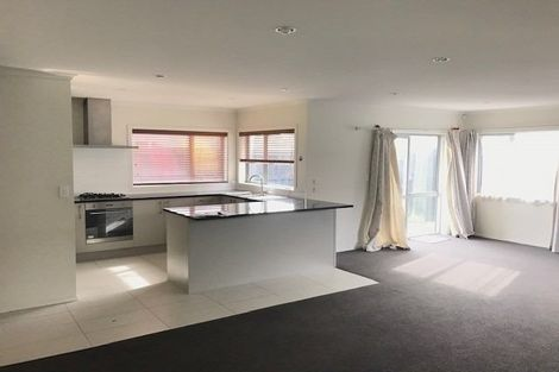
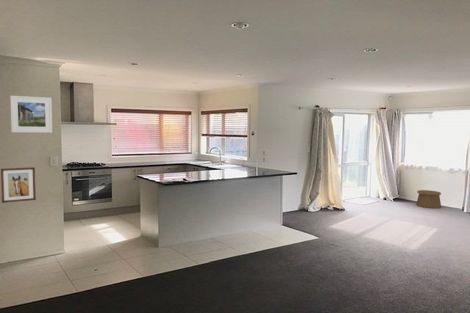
+ basket [415,189,442,209]
+ wall art [0,166,37,204]
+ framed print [9,95,53,134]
